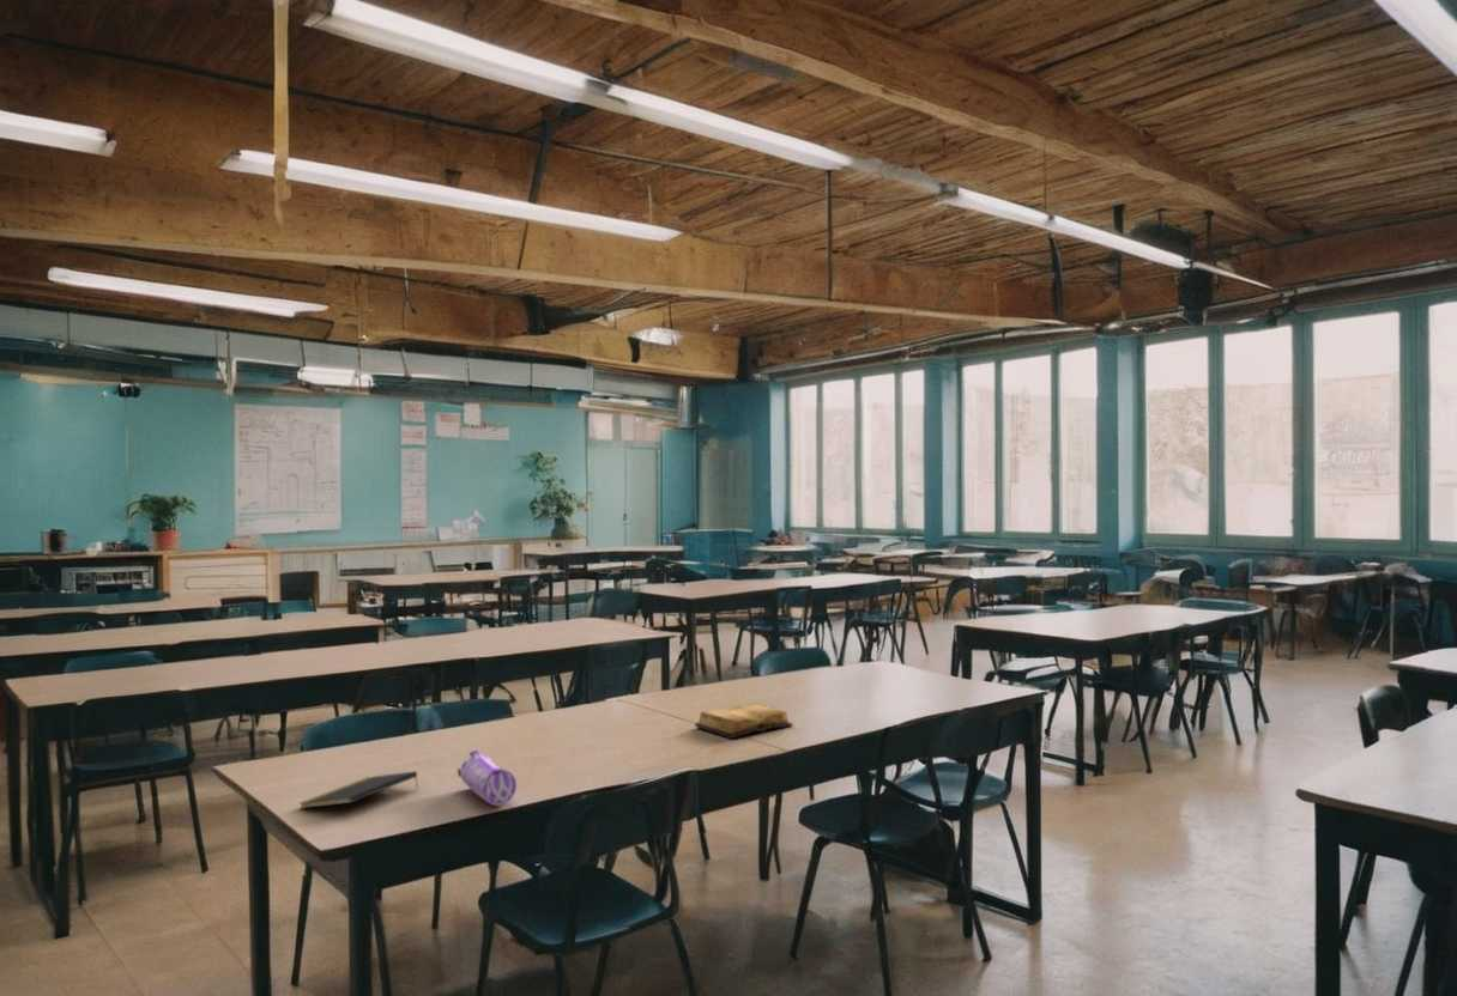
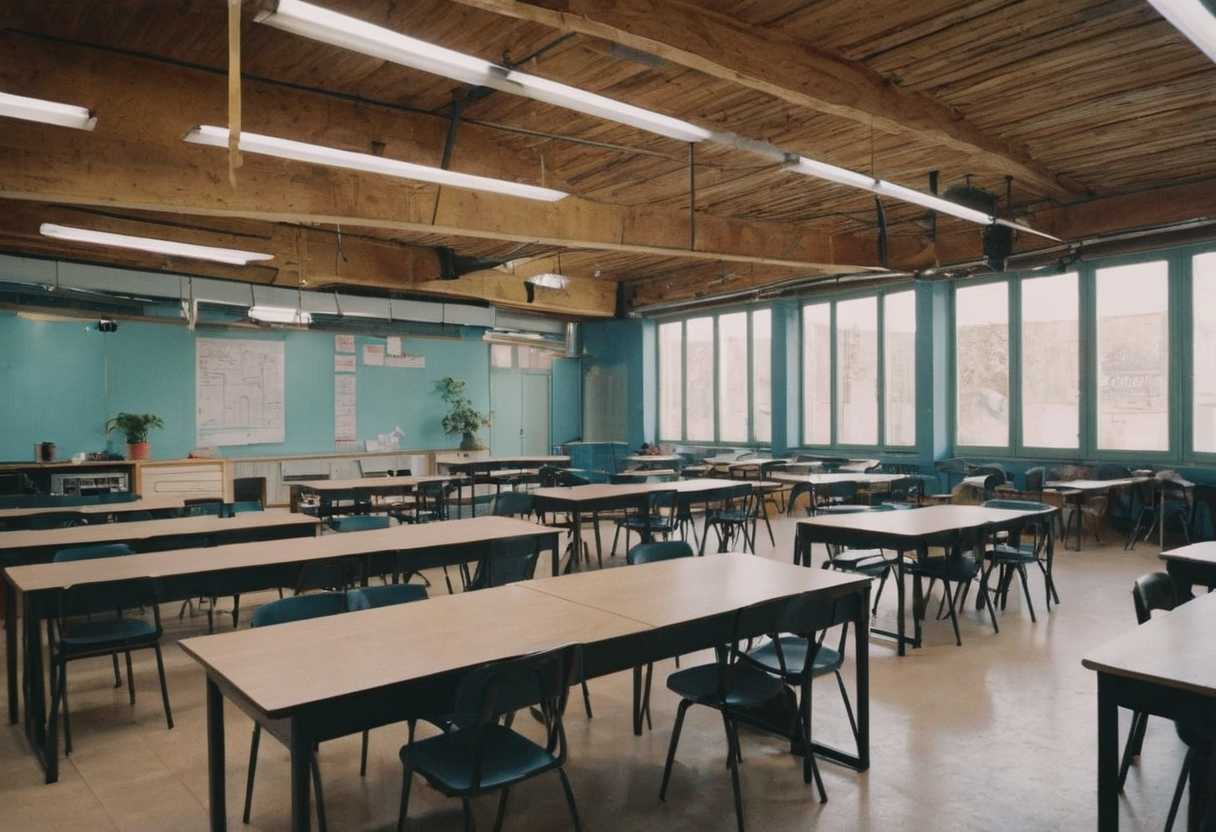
- pencil case [457,749,518,807]
- diary [694,702,793,740]
- notepad [298,770,419,810]
